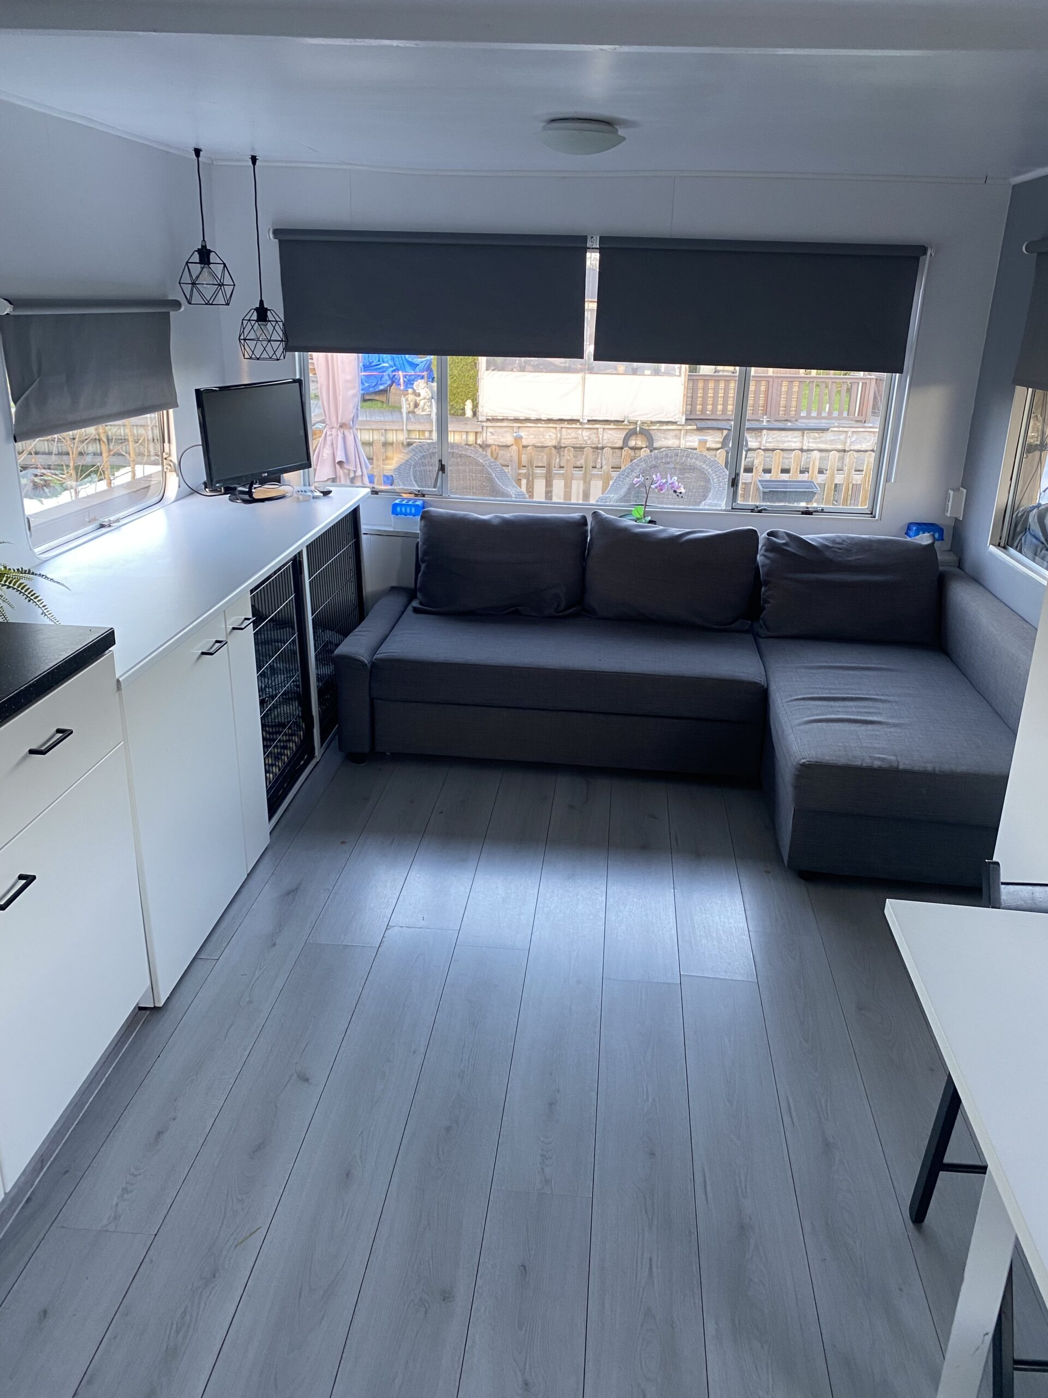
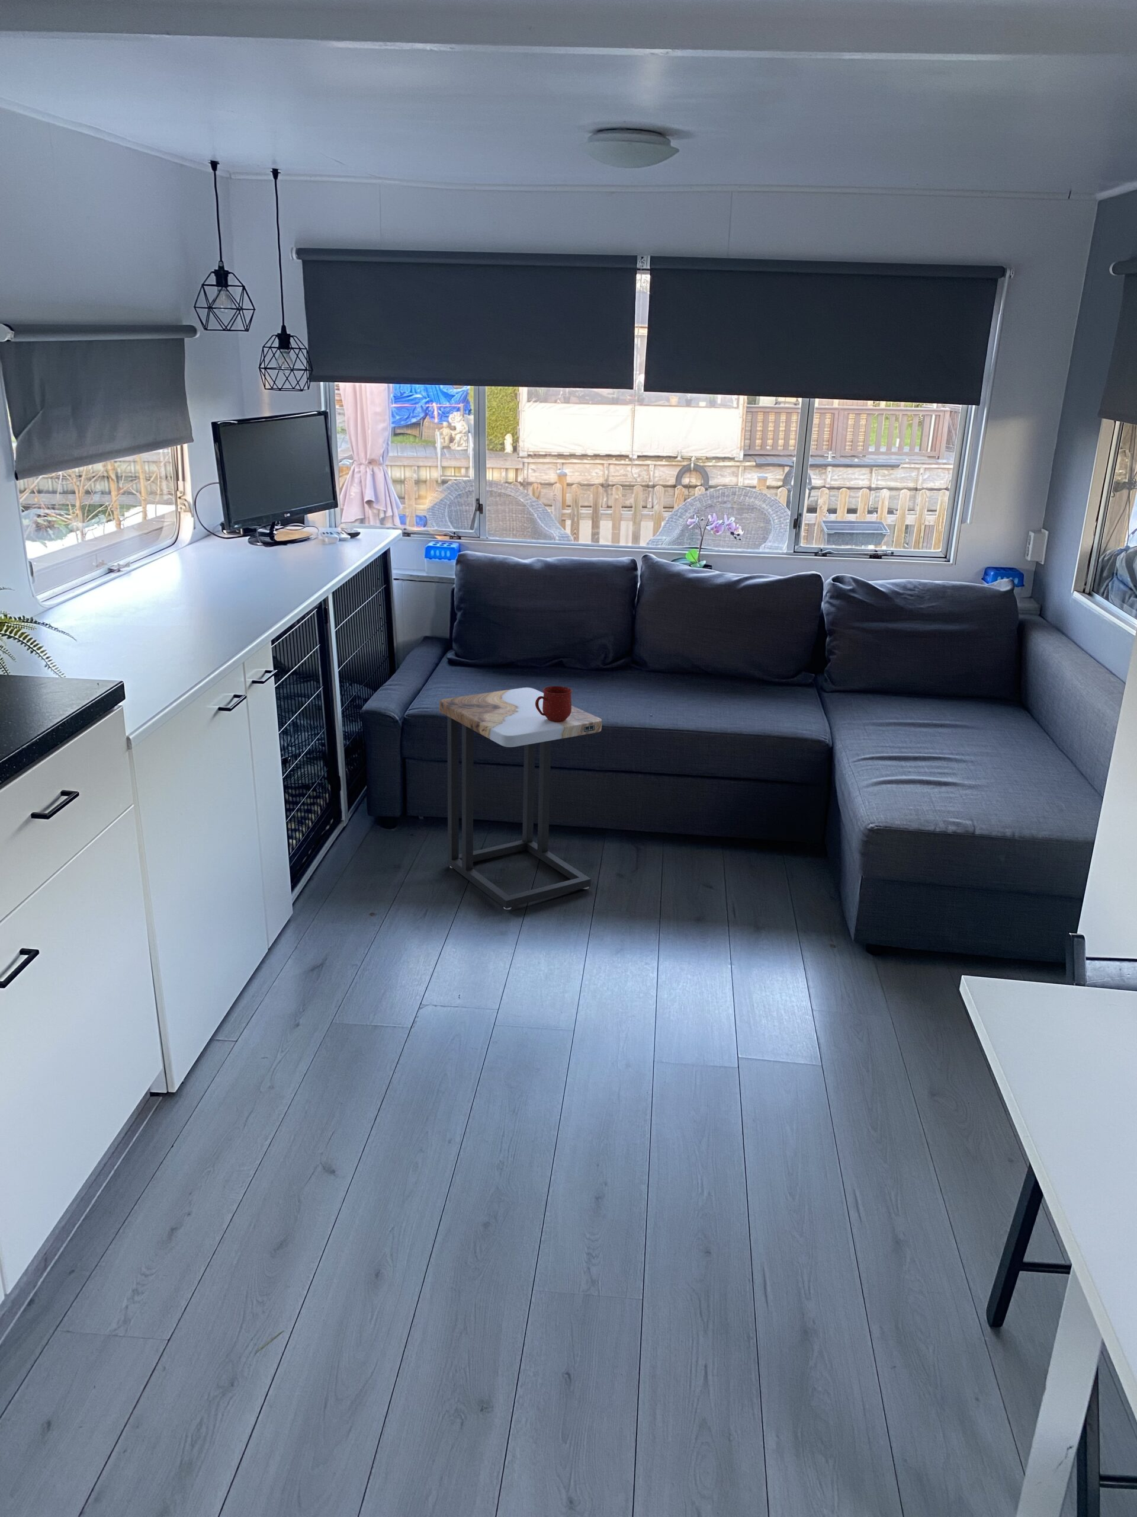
+ mug [535,686,572,721]
+ side table [438,687,602,910]
